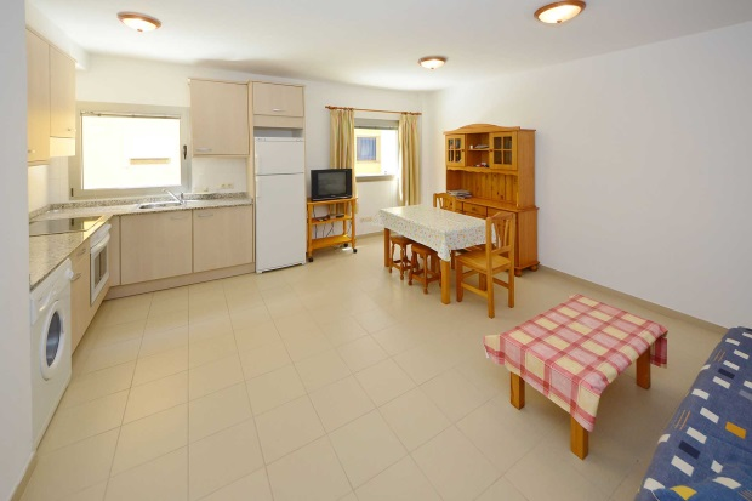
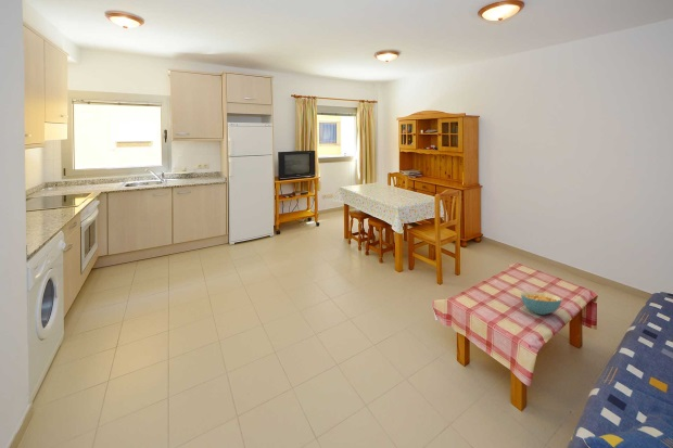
+ cereal bowl [520,291,562,316]
